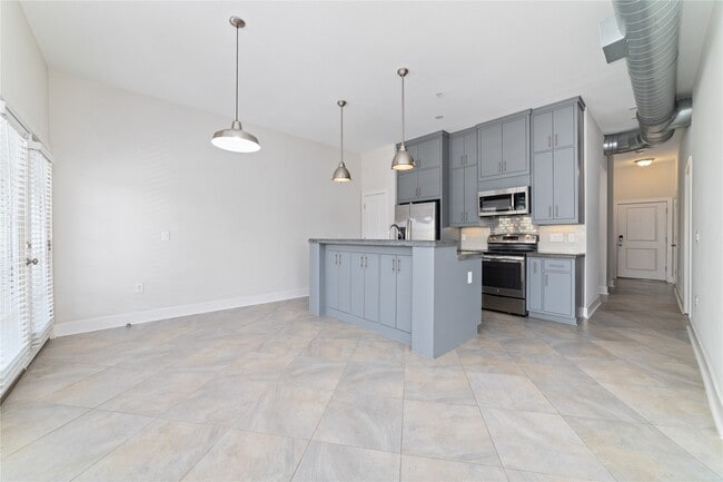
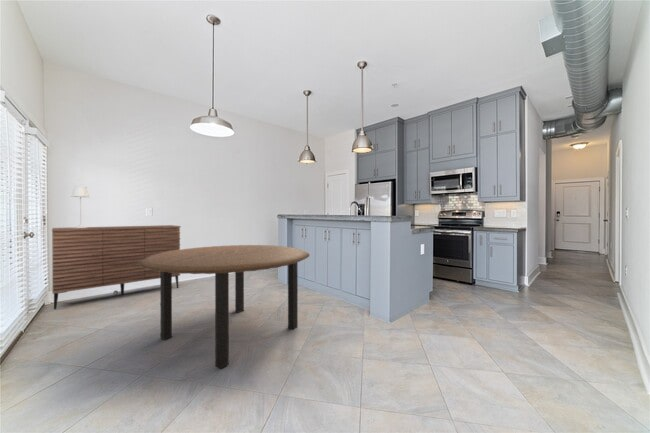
+ table lamp [70,185,90,228]
+ sideboard [51,224,182,310]
+ dining table [138,244,310,369]
